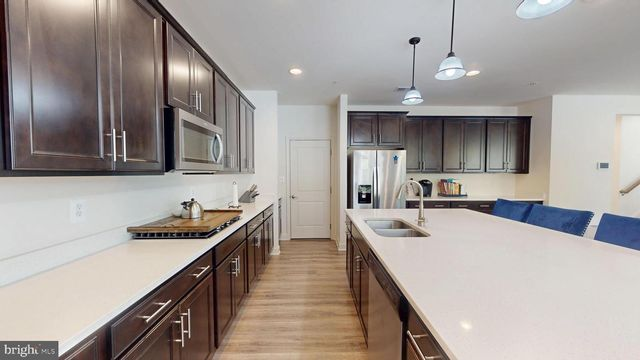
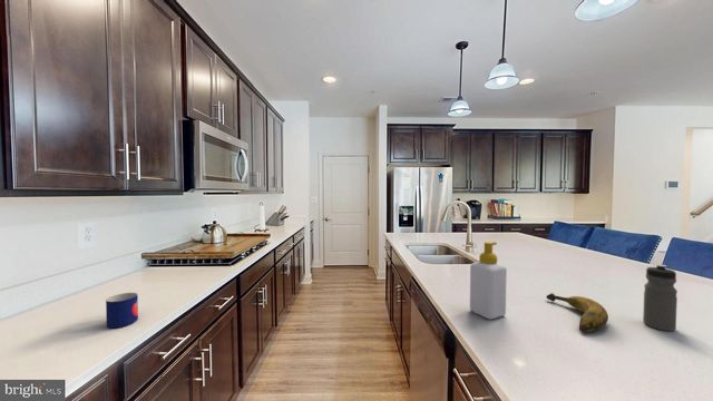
+ mug [105,292,139,329]
+ banana [545,292,609,333]
+ soap bottle [469,241,508,321]
+ water bottle [642,263,678,332]
